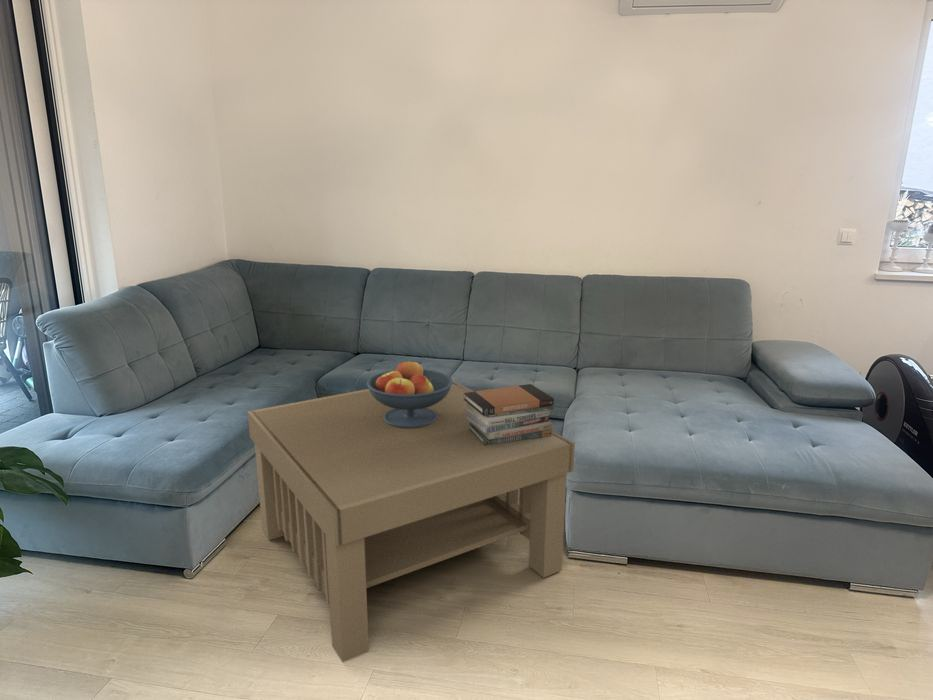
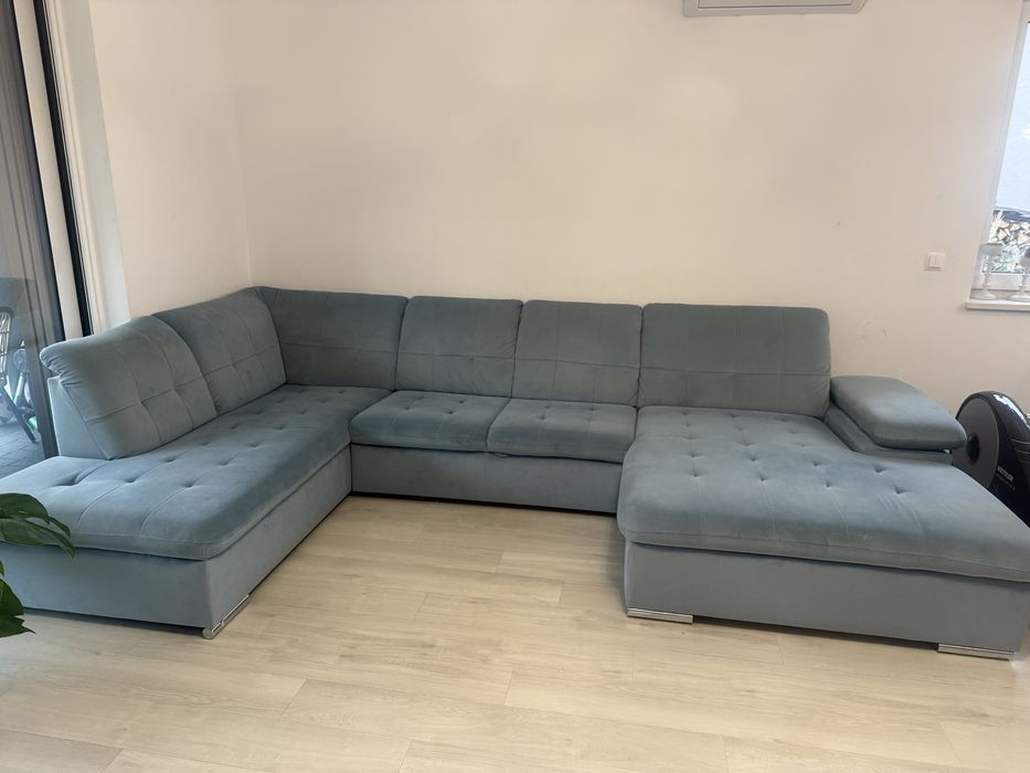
- book stack [464,383,555,446]
- coffee table [247,379,576,663]
- fruit bowl [366,359,453,428]
